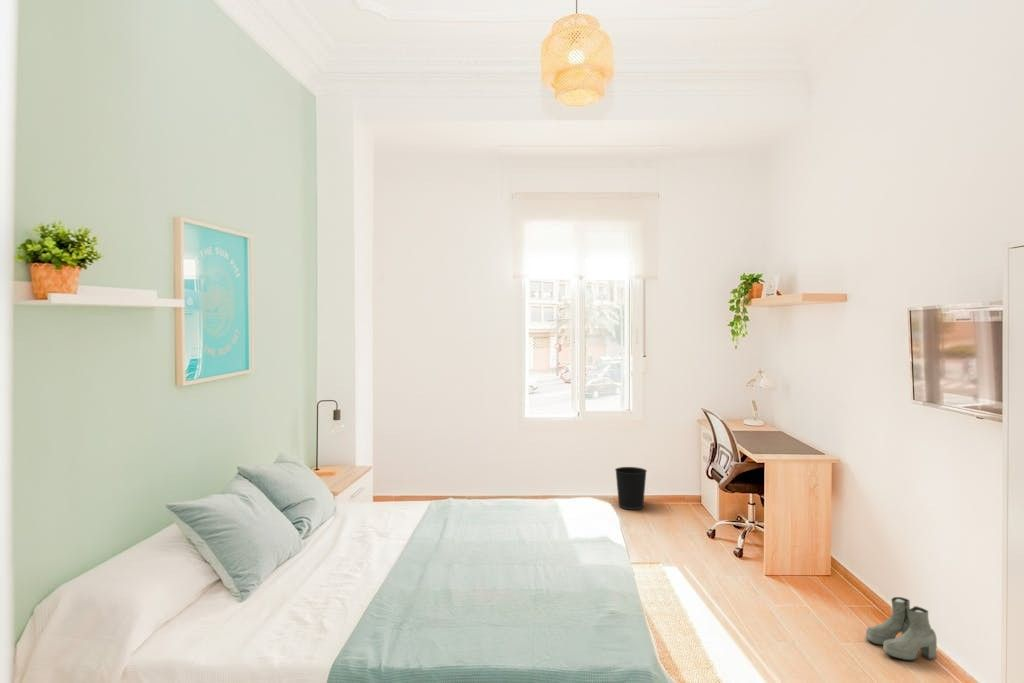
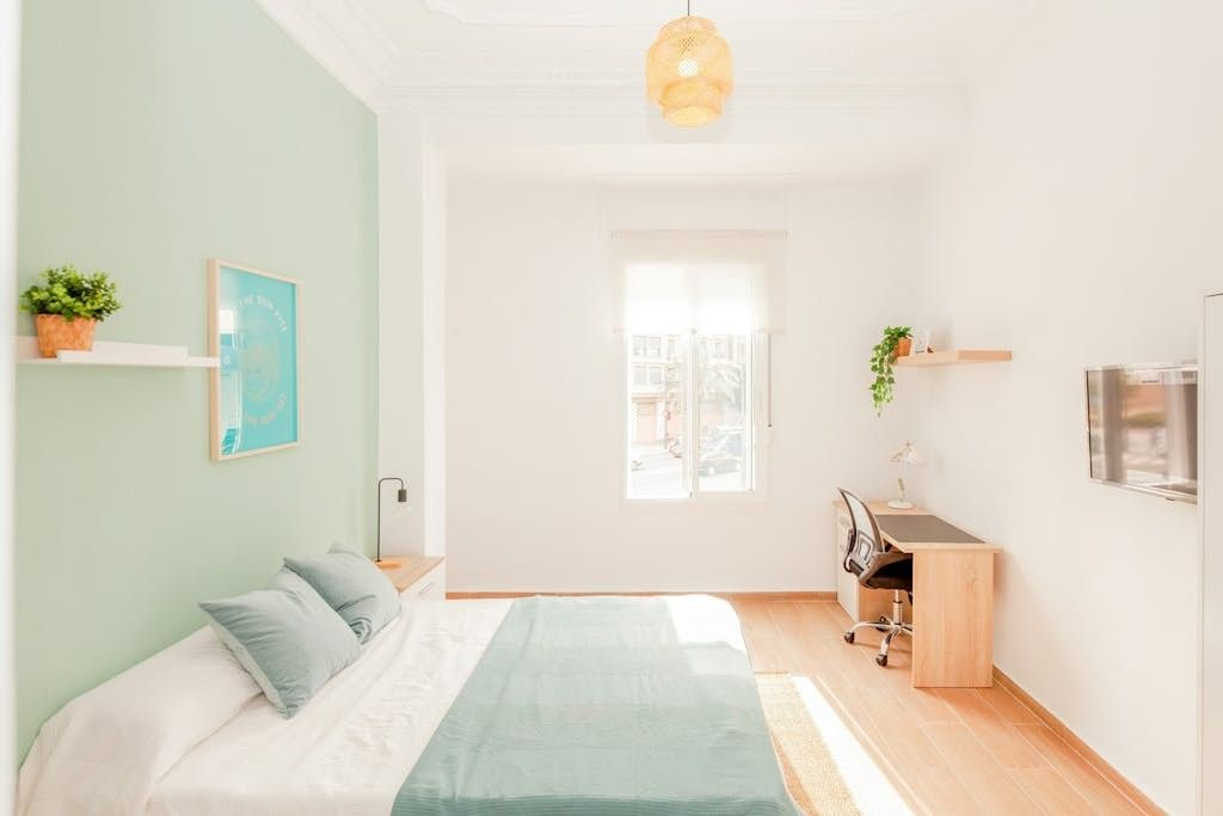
- boots [865,596,938,661]
- wastebasket [614,466,648,511]
